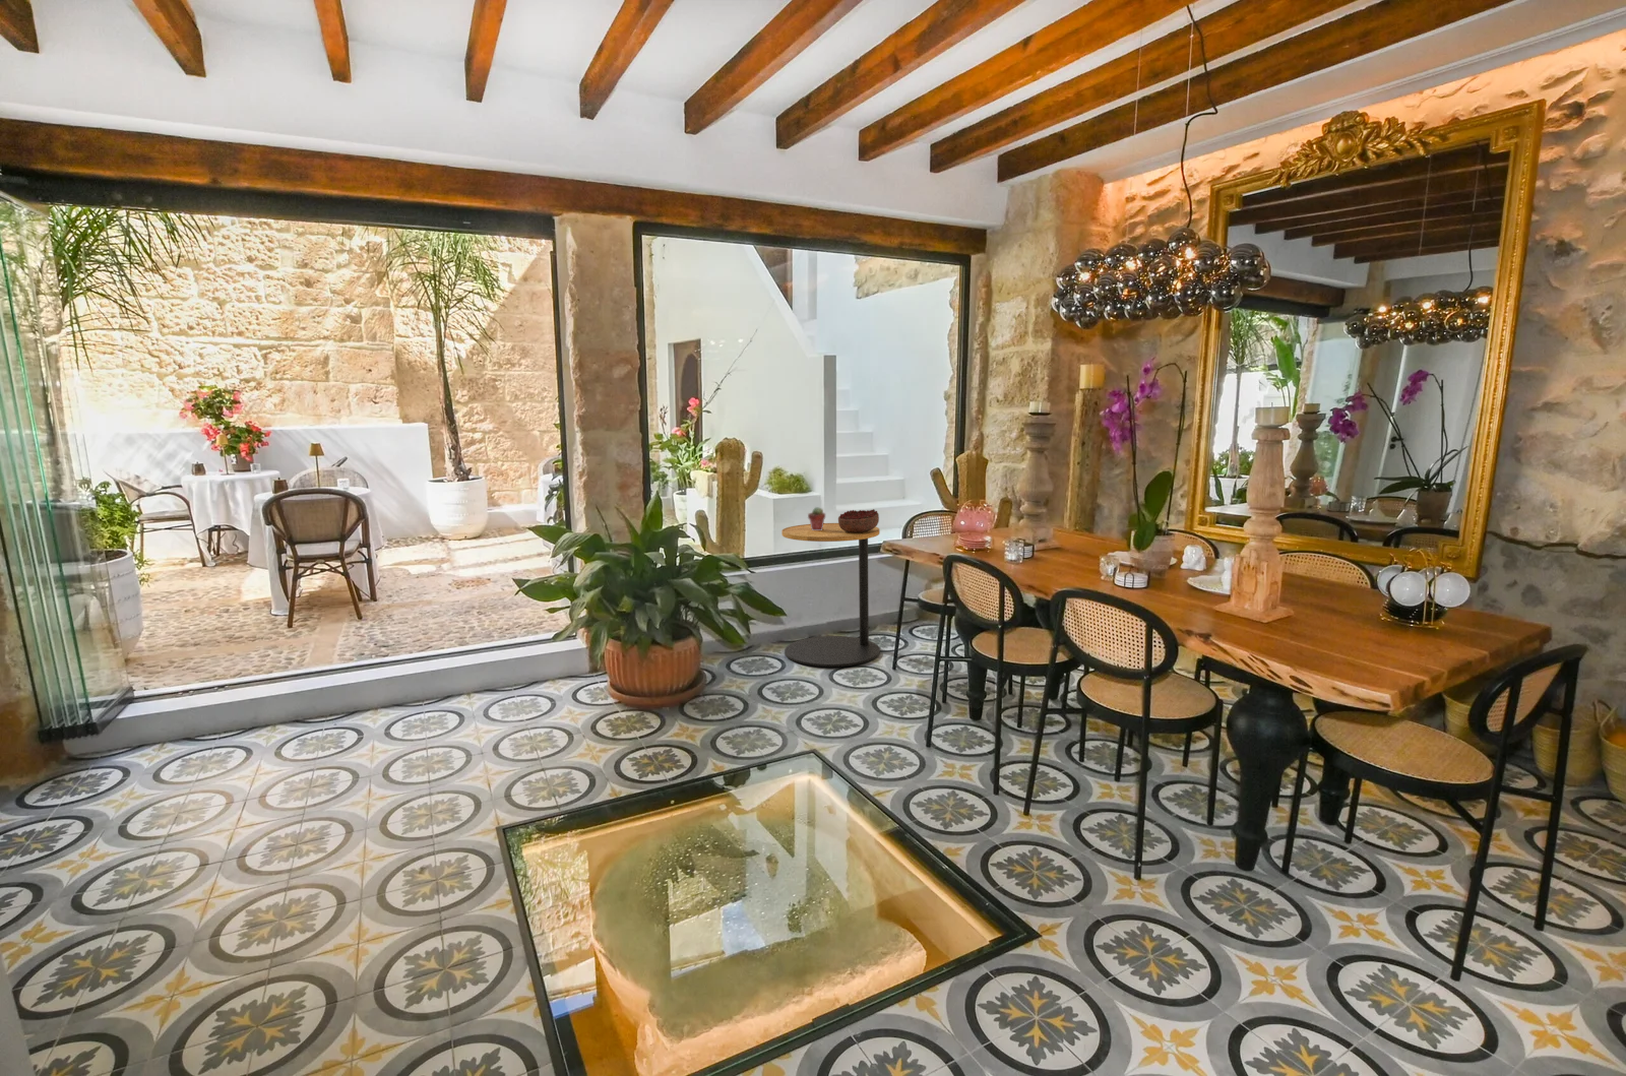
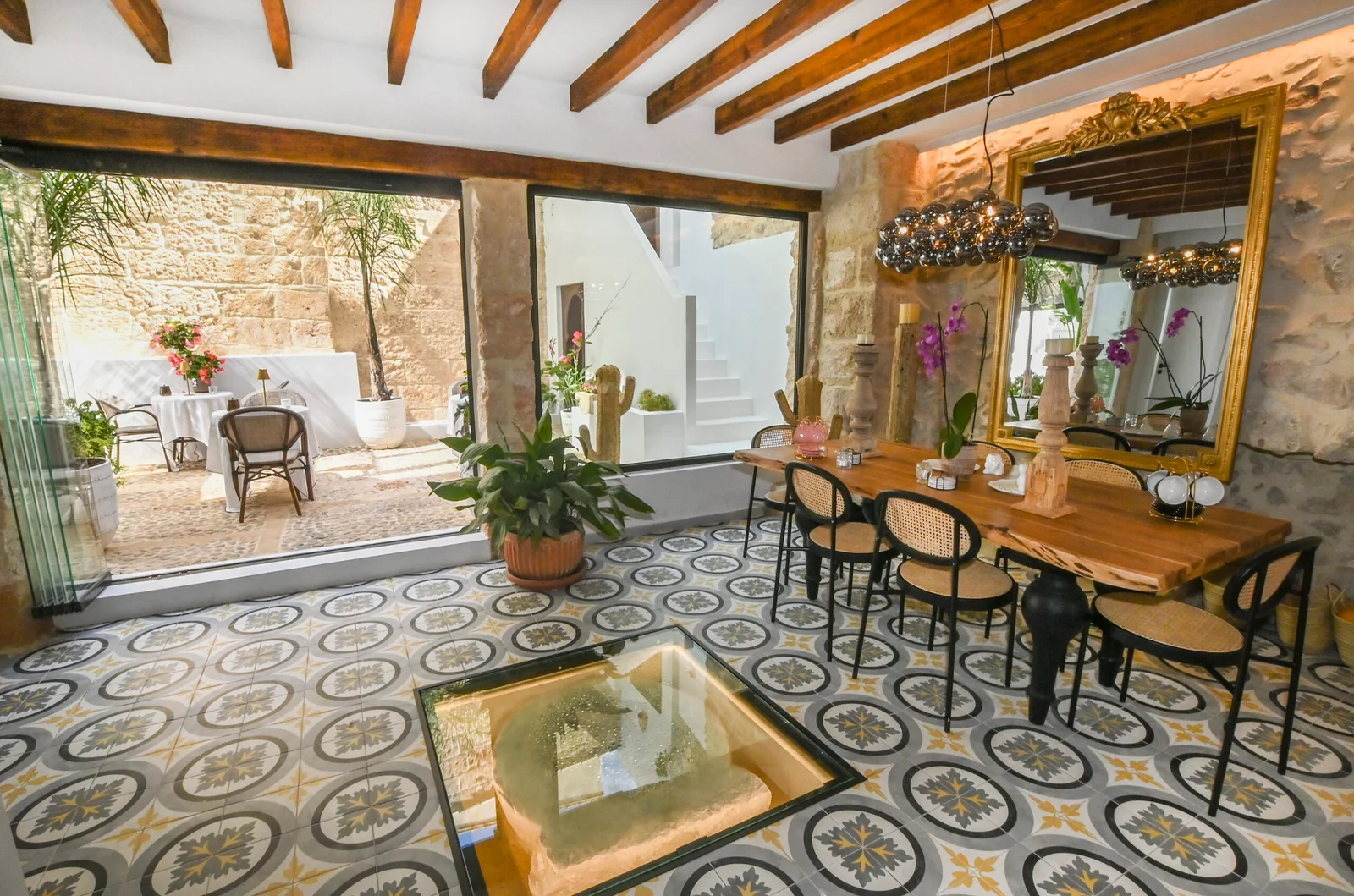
- side table [781,522,881,668]
- decorative bowl [837,508,880,532]
- potted succulent [807,506,826,531]
